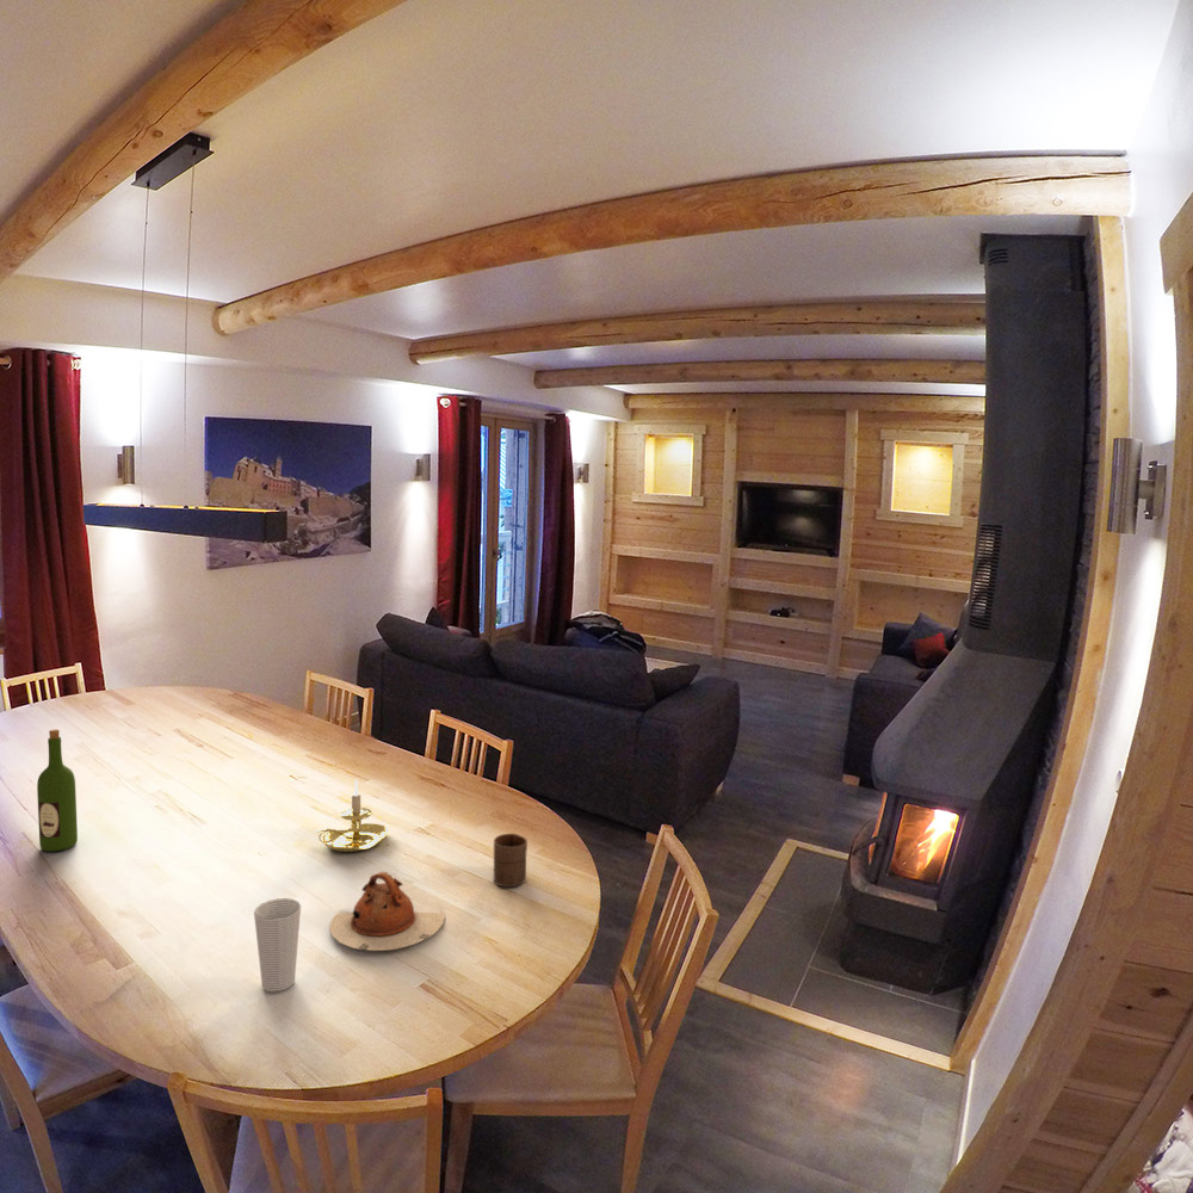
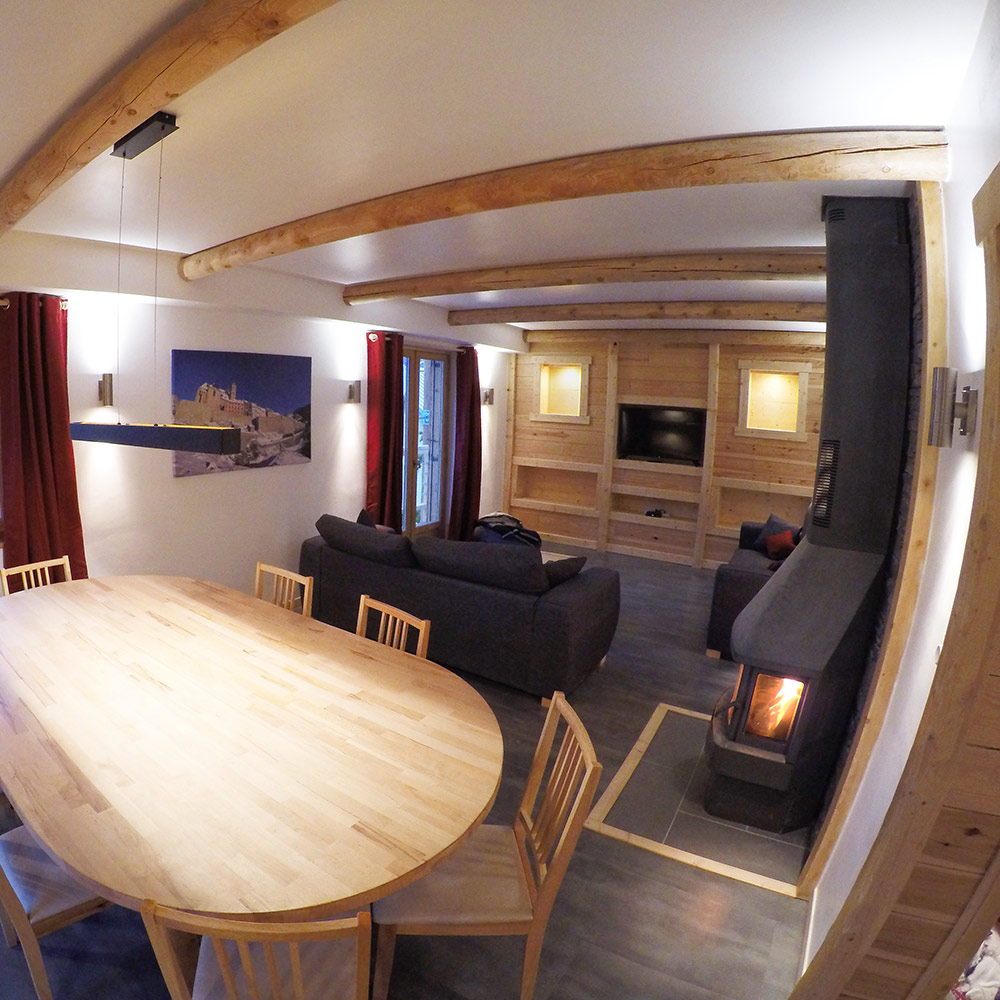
- teapot [328,871,446,952]
- cup [493,833,528,888]
- cup [253,897,302,993]
- wine bottle [36,728,79,852]
- candle holder [313,778,390,853]
